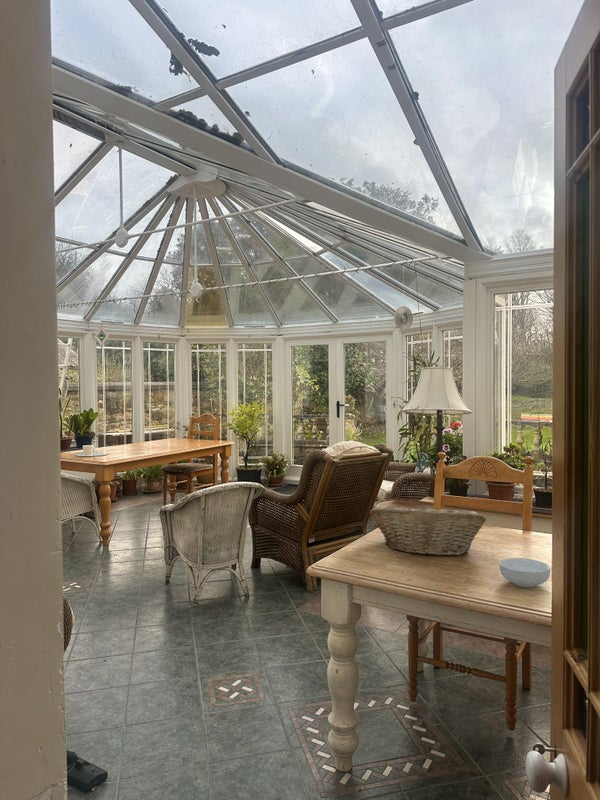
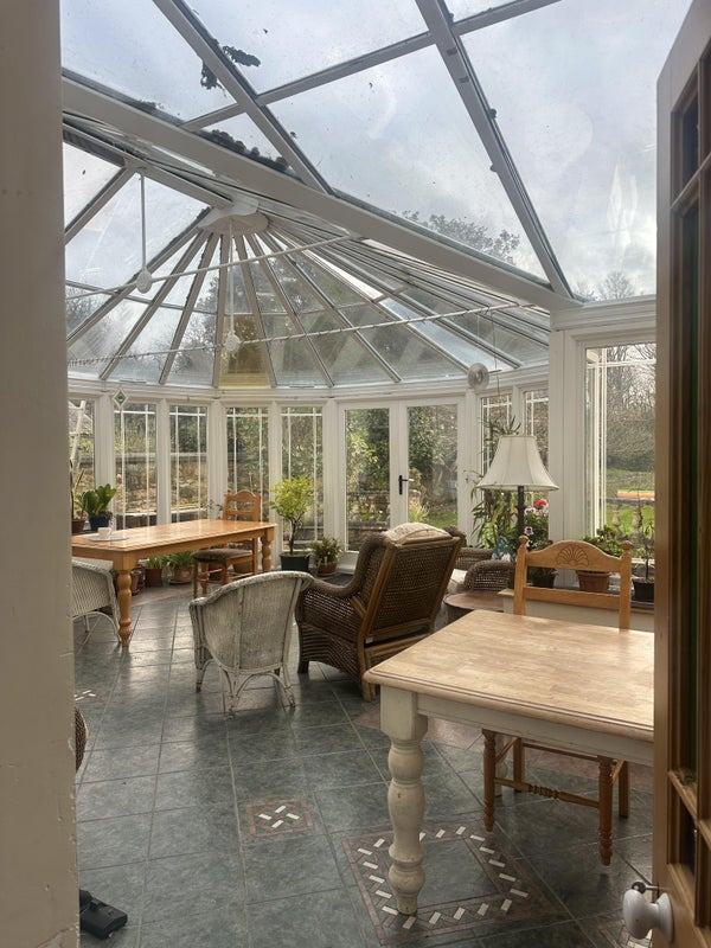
- fruit basket [368,503,487,557]
- cereal bowl [498,557,551,588]
